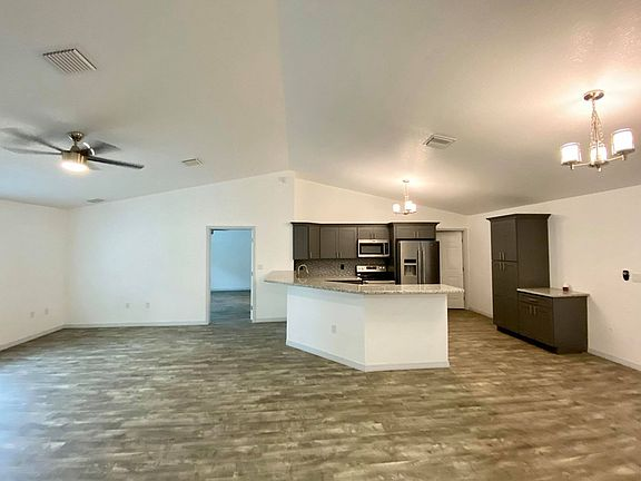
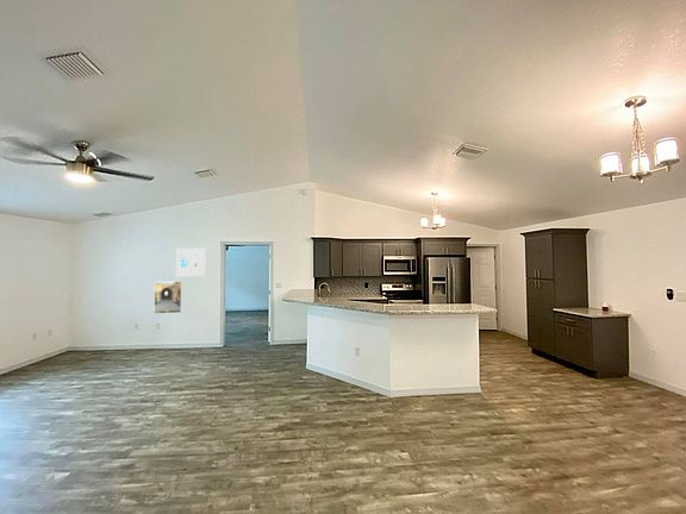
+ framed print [175,247,206,277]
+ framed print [152,280,183,315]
